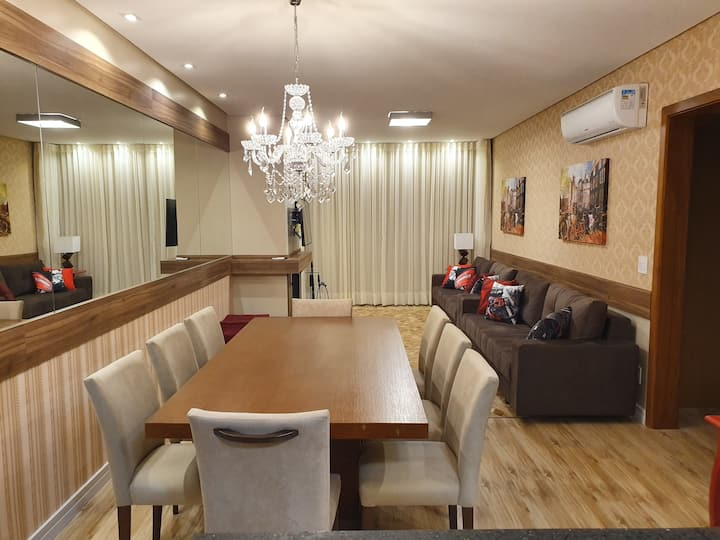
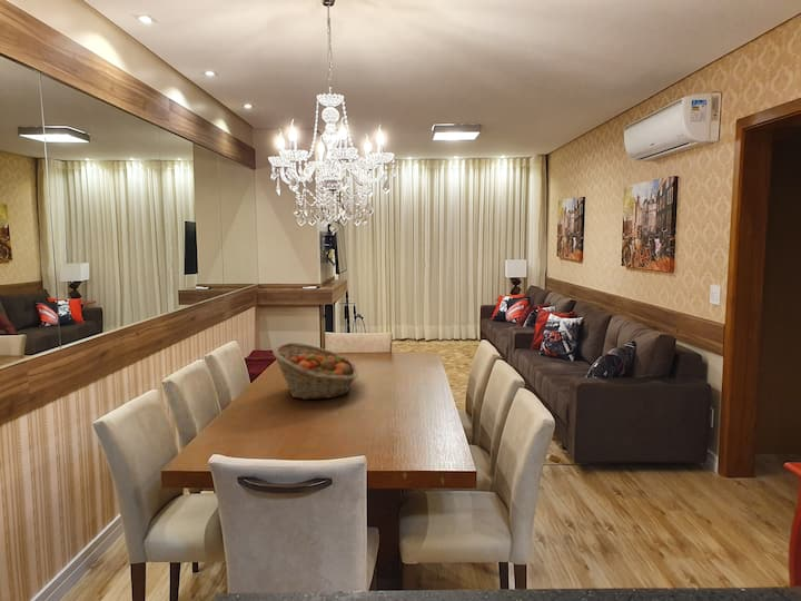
+ fruit basket [271,342,358,401]
